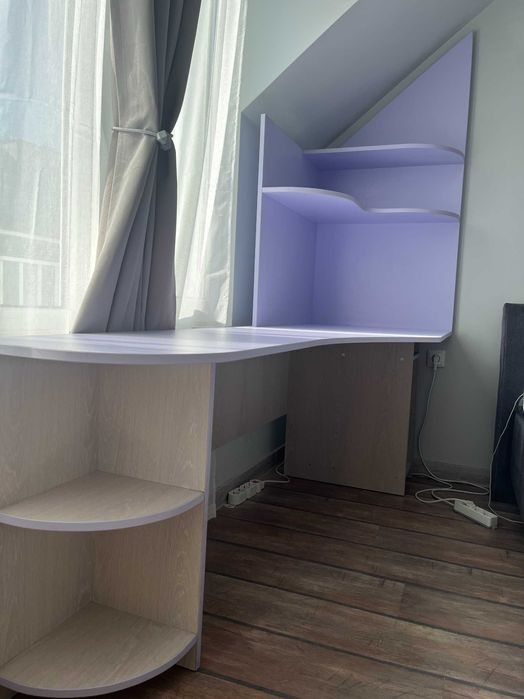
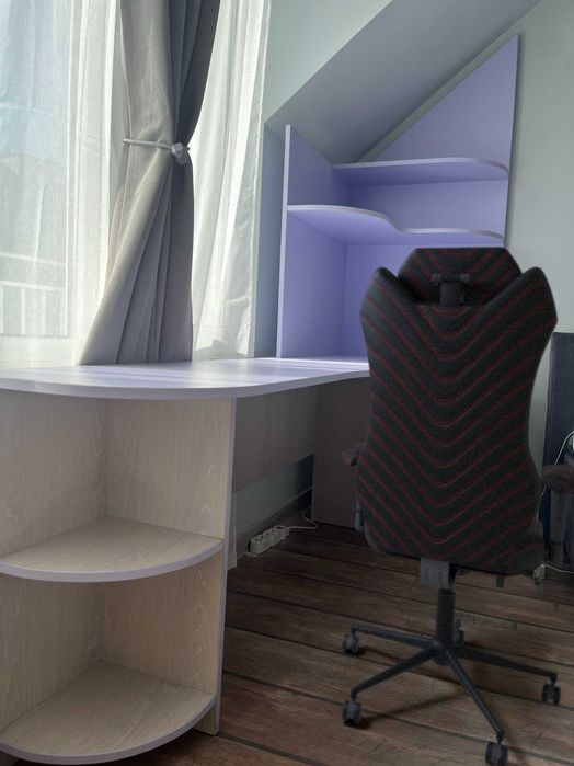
+ office chair [341,245,574,766]
